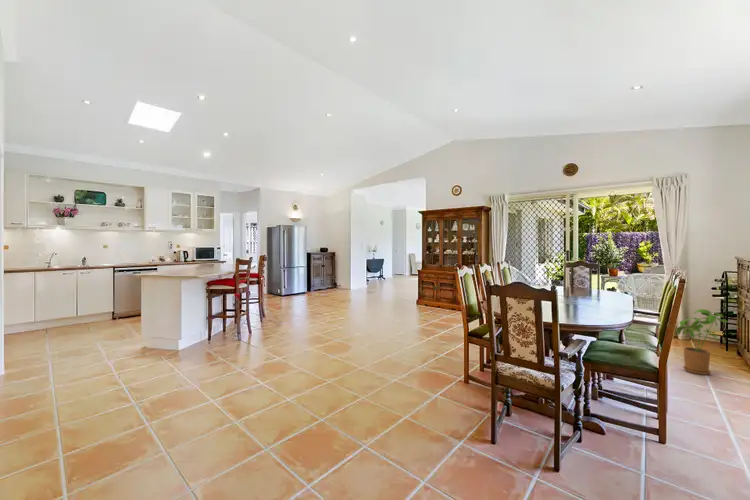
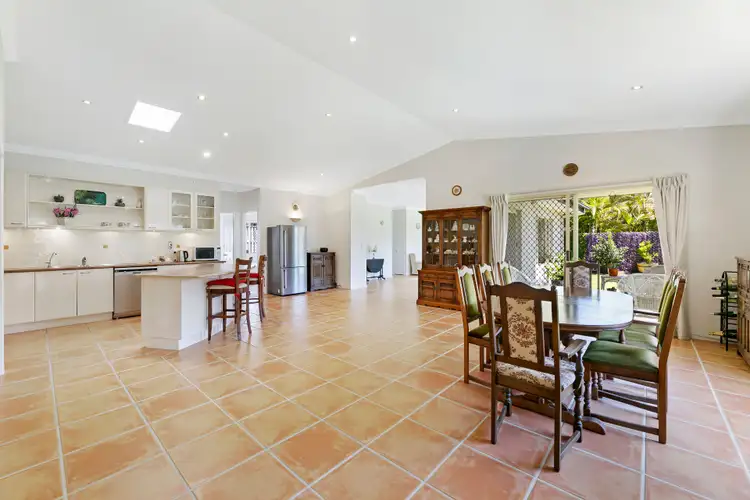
- house plant [676,308,729,376]
